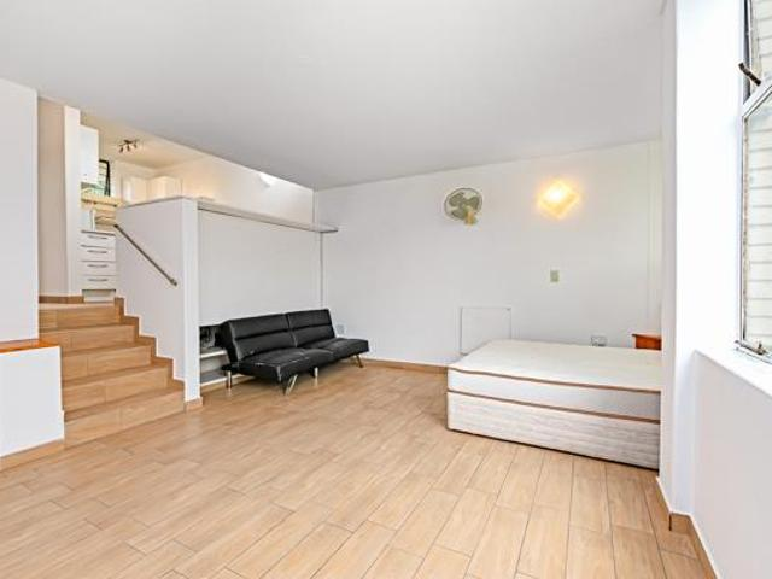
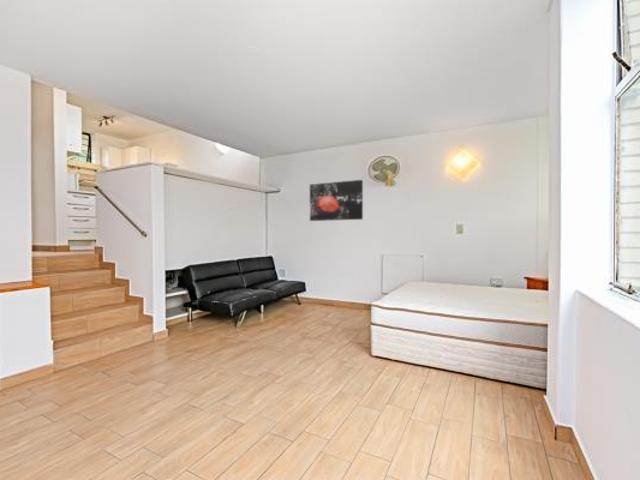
+ wall art [309,179,364,222]
